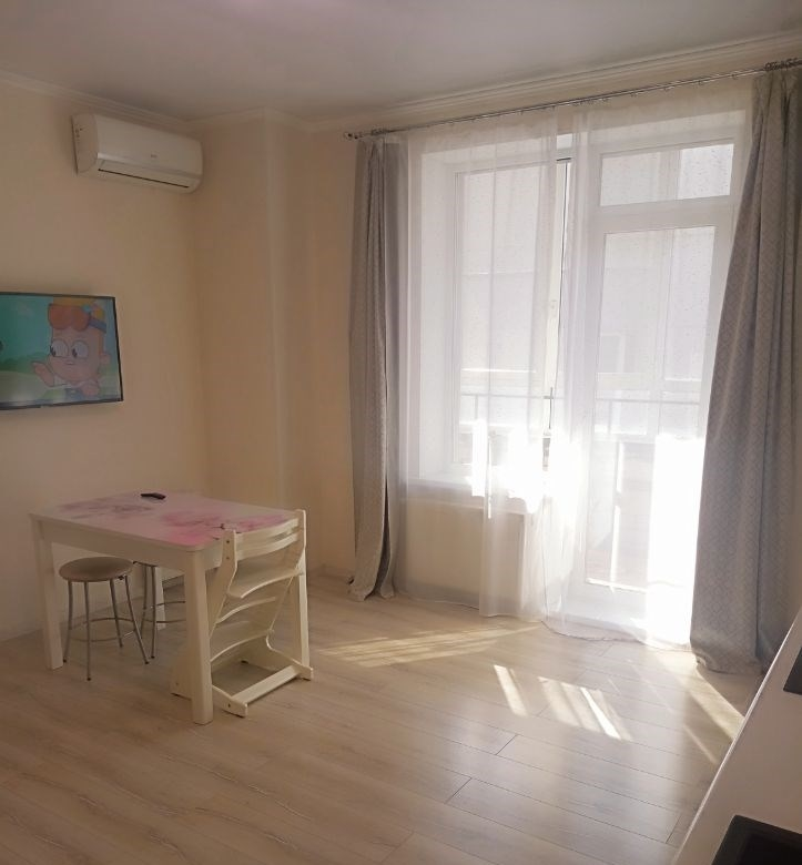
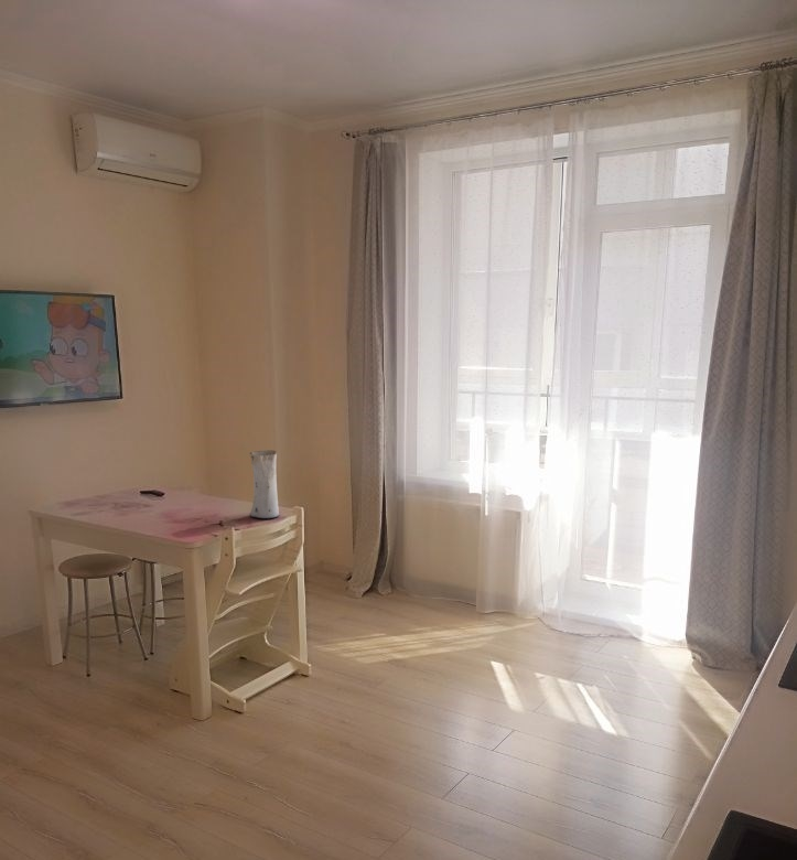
+ vase [248,449,280,519]
